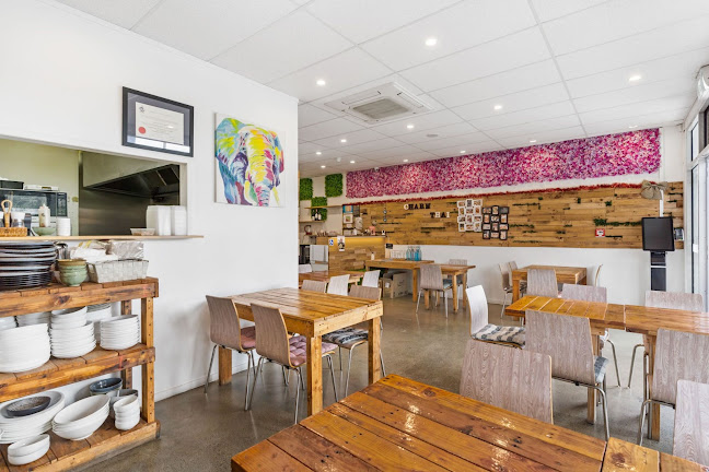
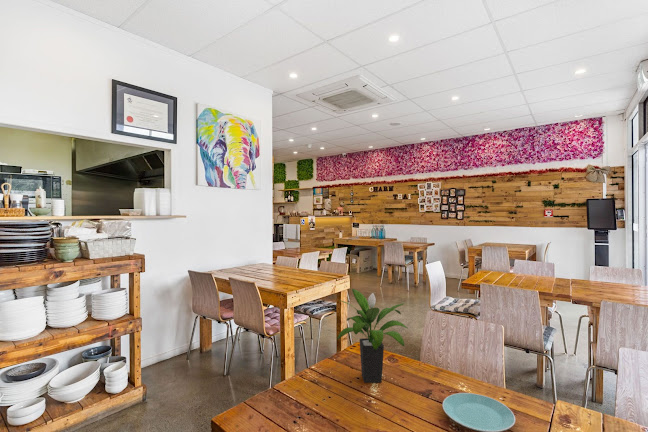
+ plate [441,392,516,432]
+ potted plant [336,288,409,384]
